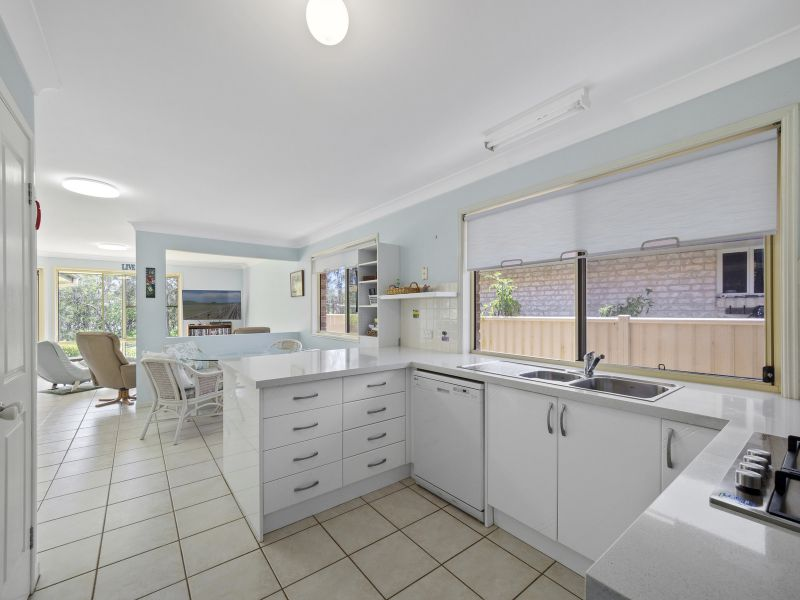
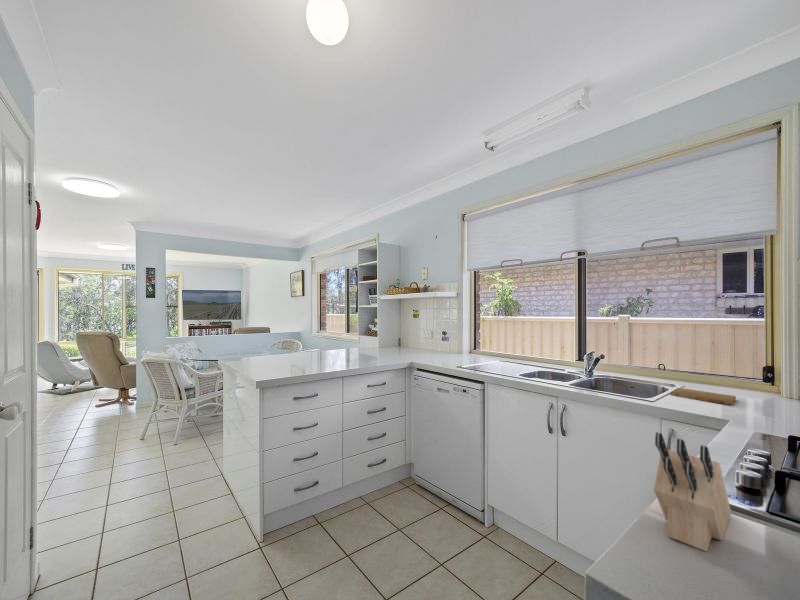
+ cutting board [670,387,737,406]
+ knife block [653,431,732,552]
